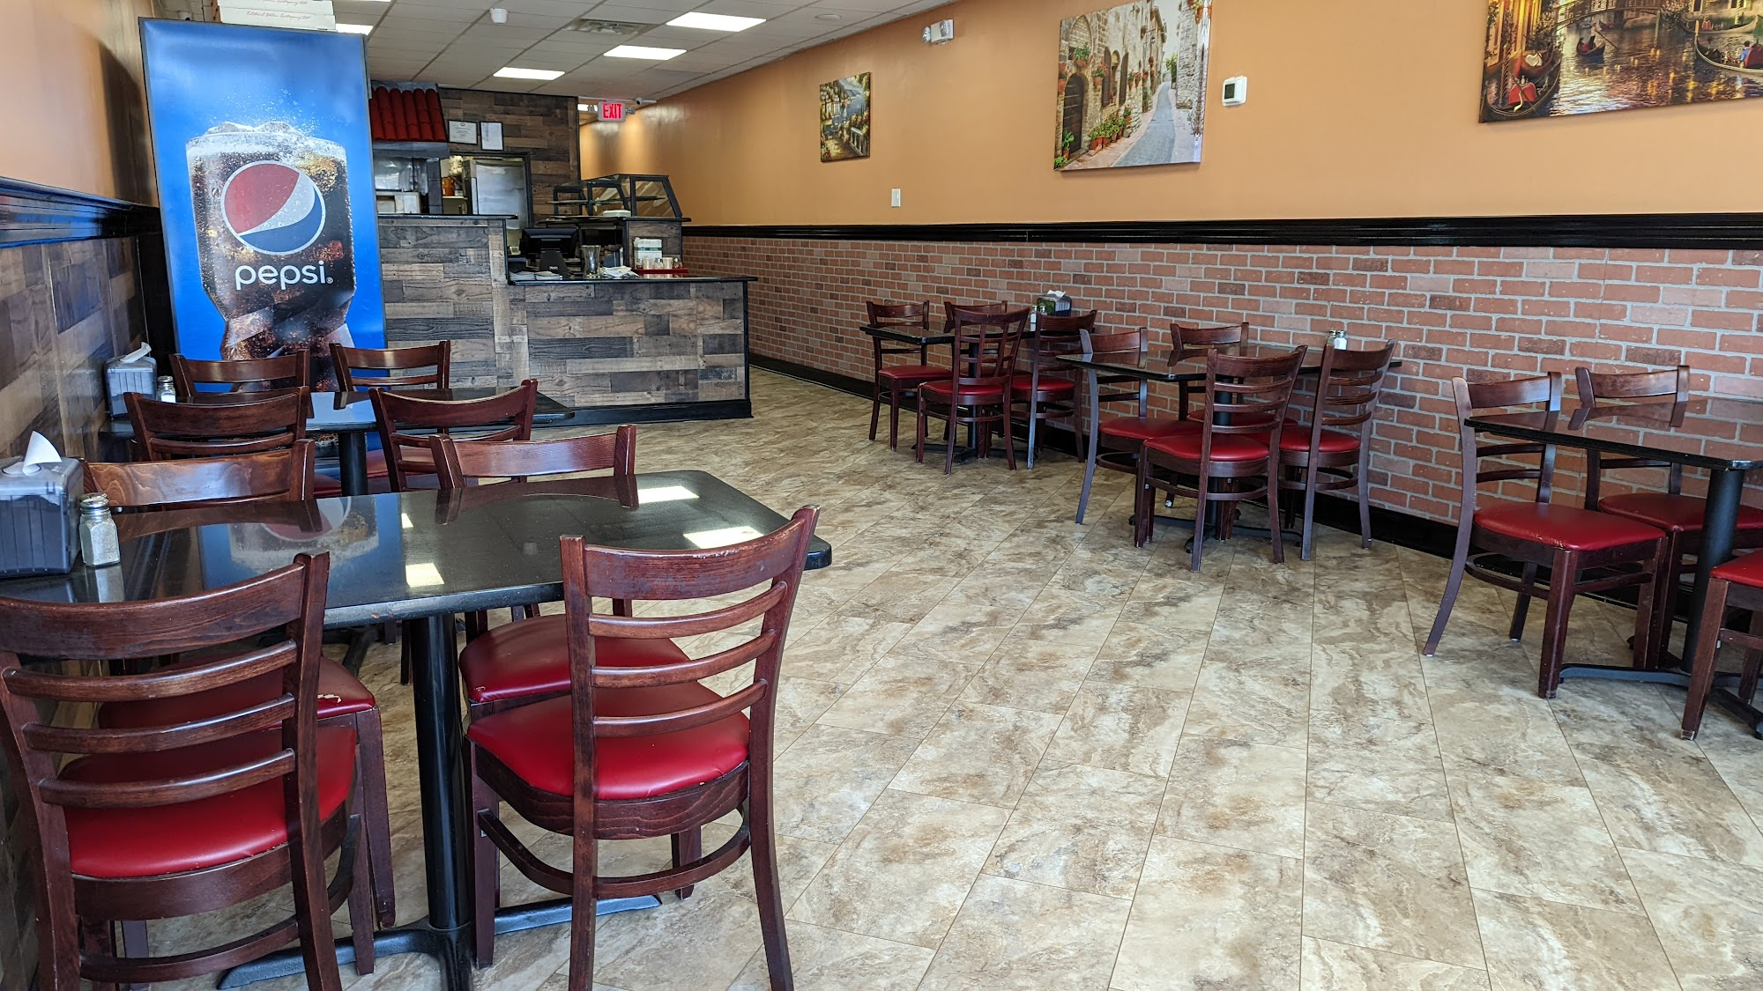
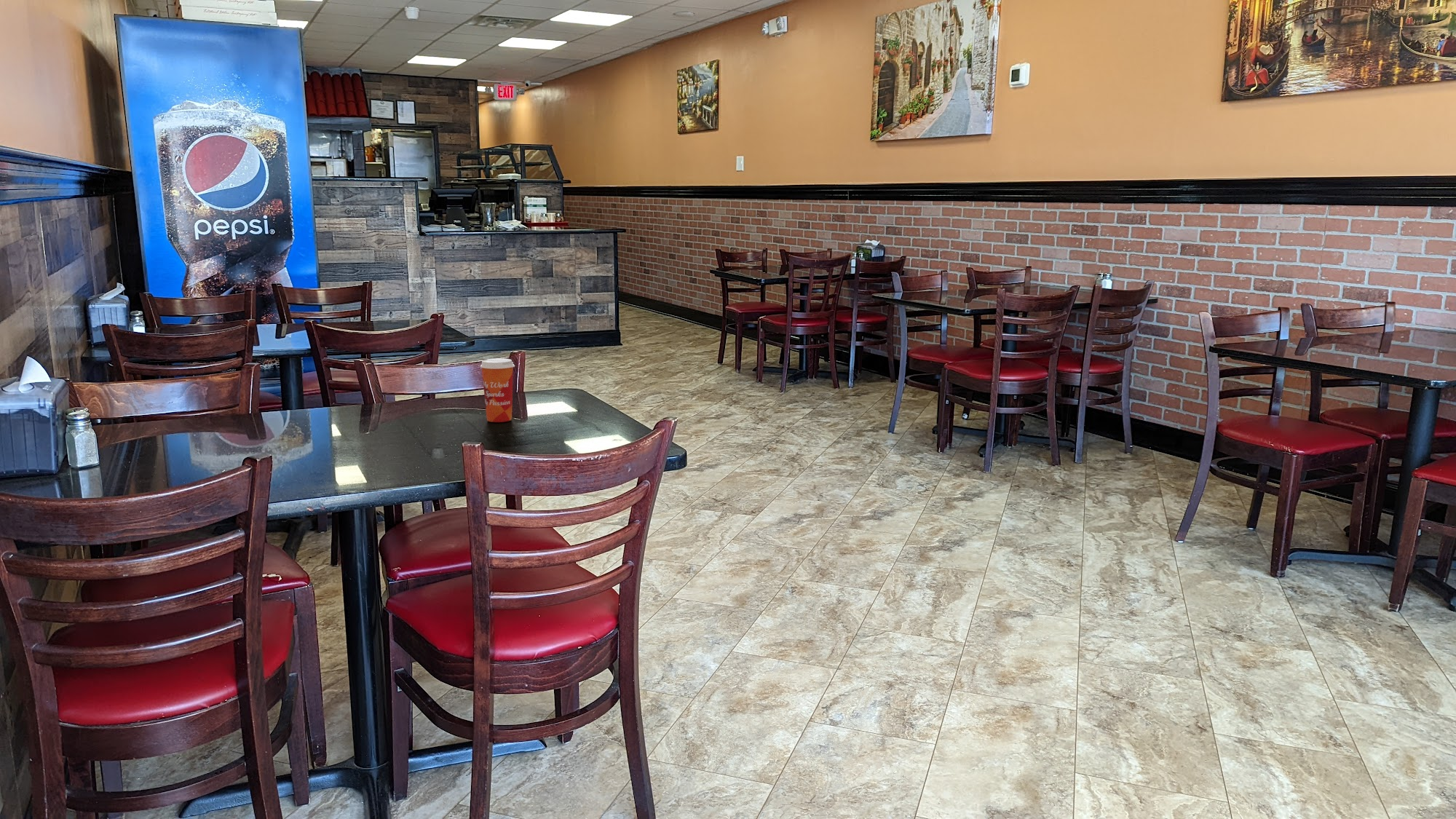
+ paper cup [480,357,515,423]
